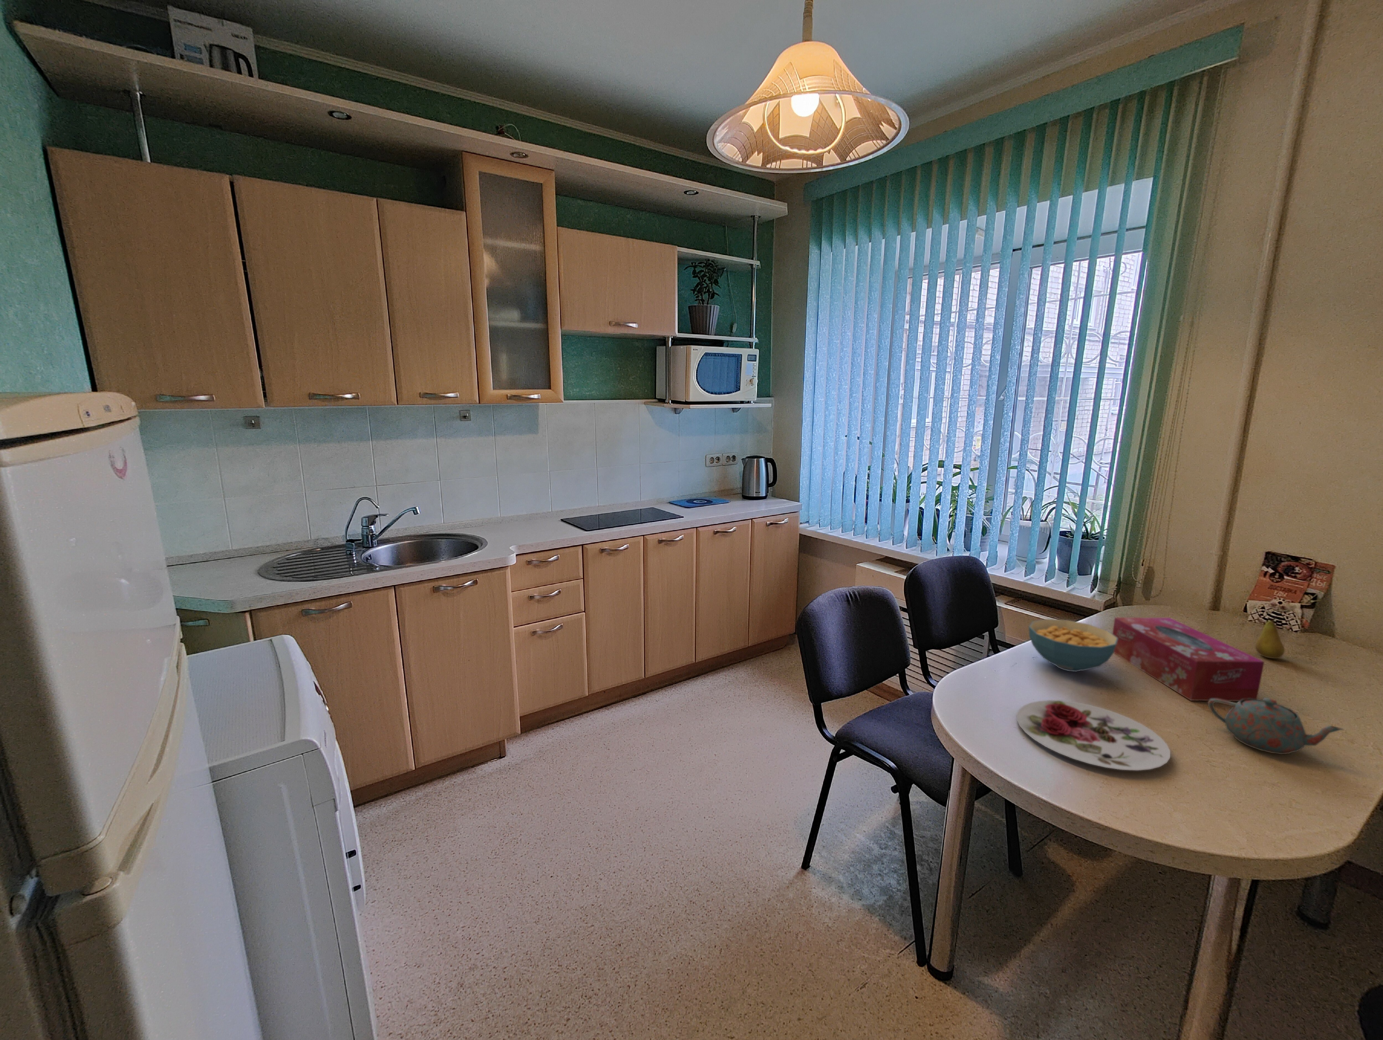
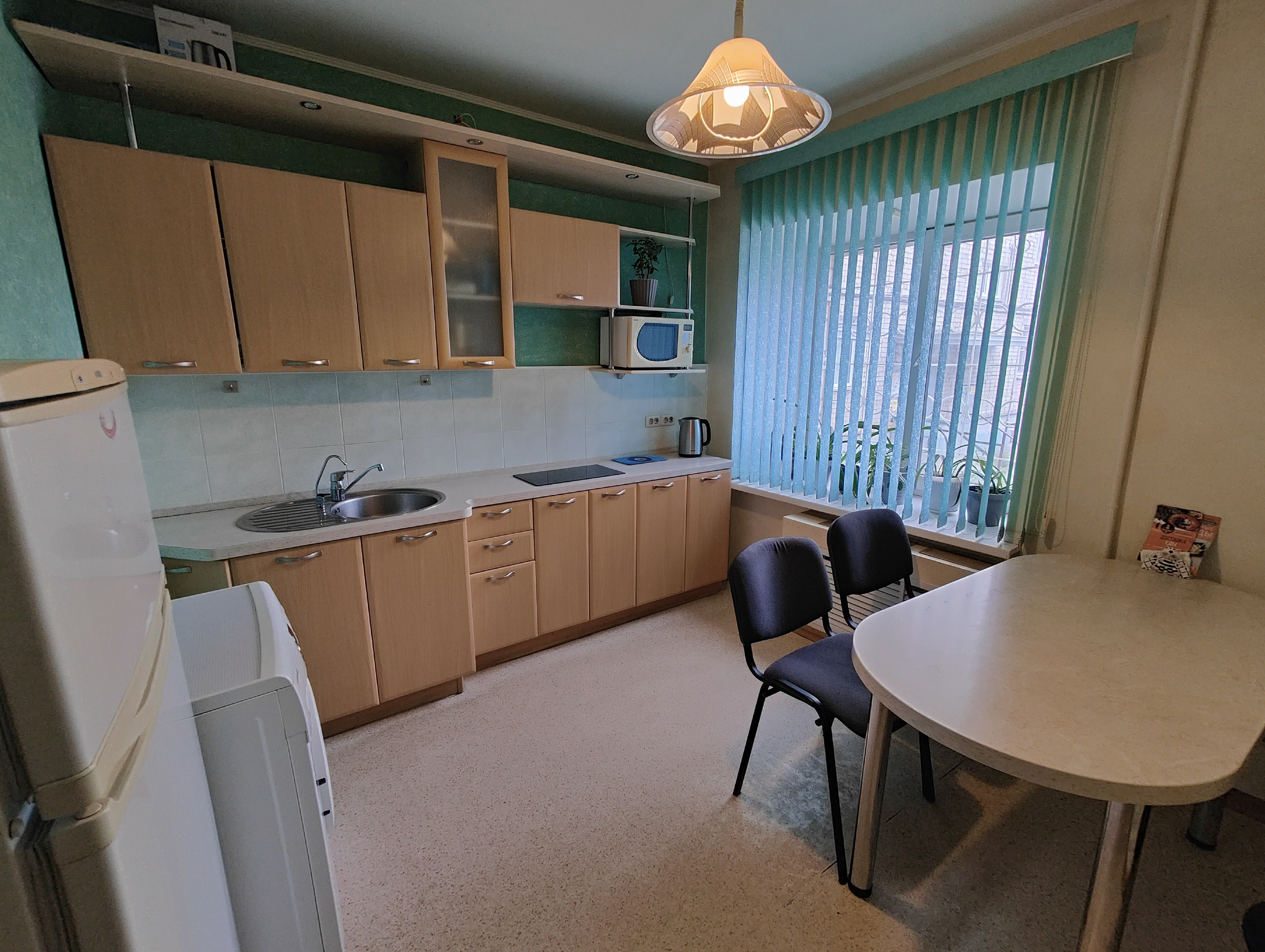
- fruit [1255,615,1285,659]
- teapot [1208,697,1345,755]
- tissue box [1112,617,1265,701]
- plate [1017,700,1171,771]
- cereal bowl [1029,618,1118,672]
